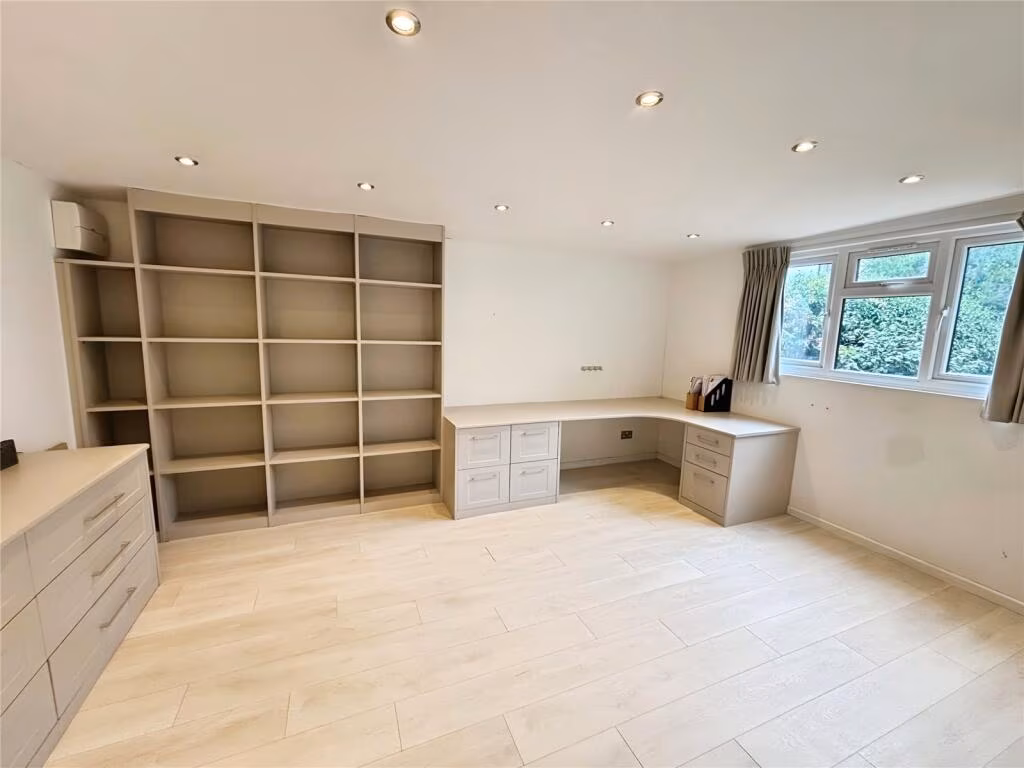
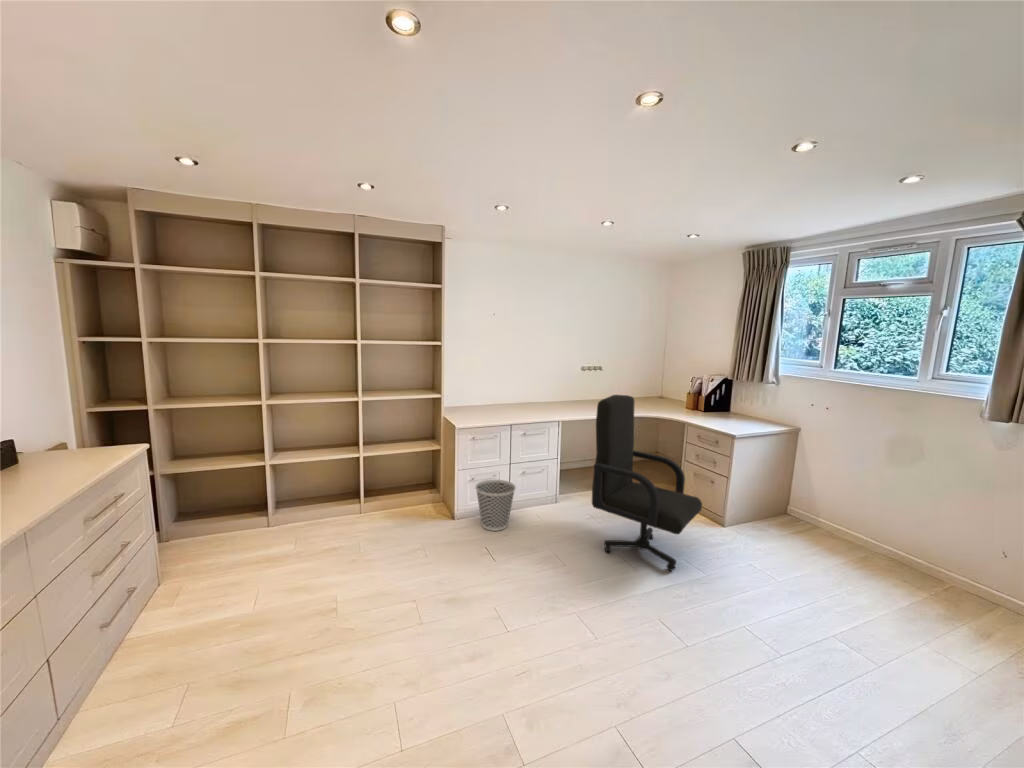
+ wastebasket [474,479,517,532]
+ chair [591,394,703,572]
